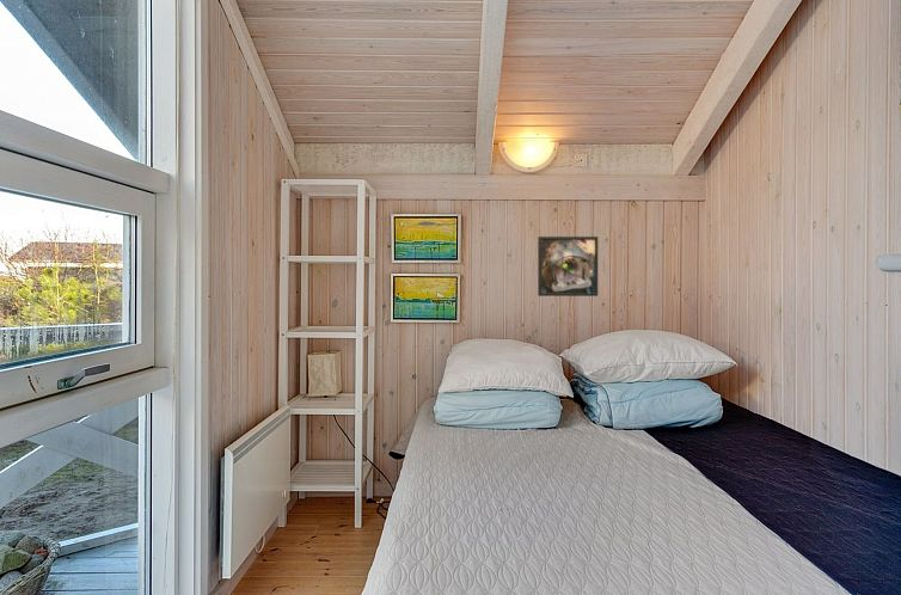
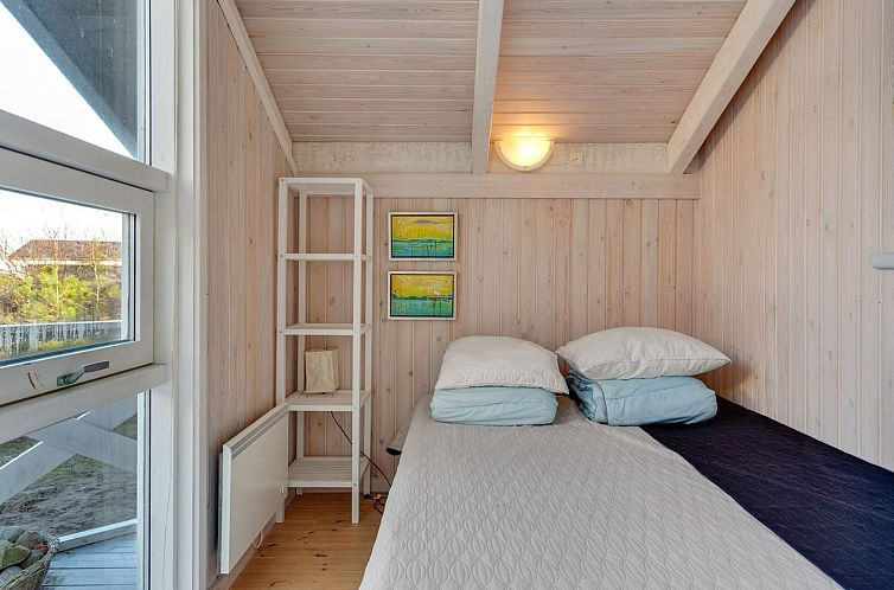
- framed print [537,235,599,298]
